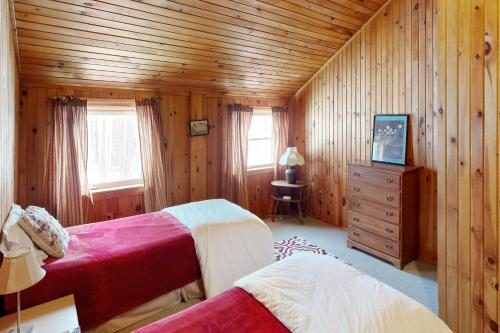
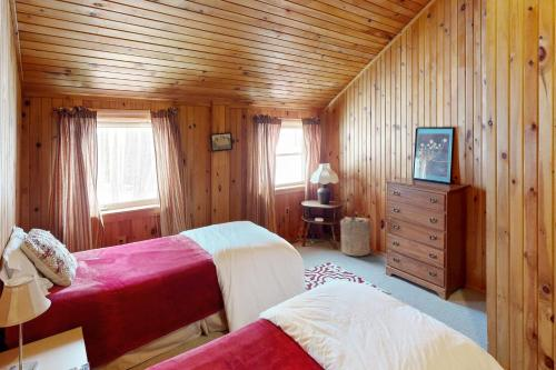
+ laundry hamper [339,216,376,257]
